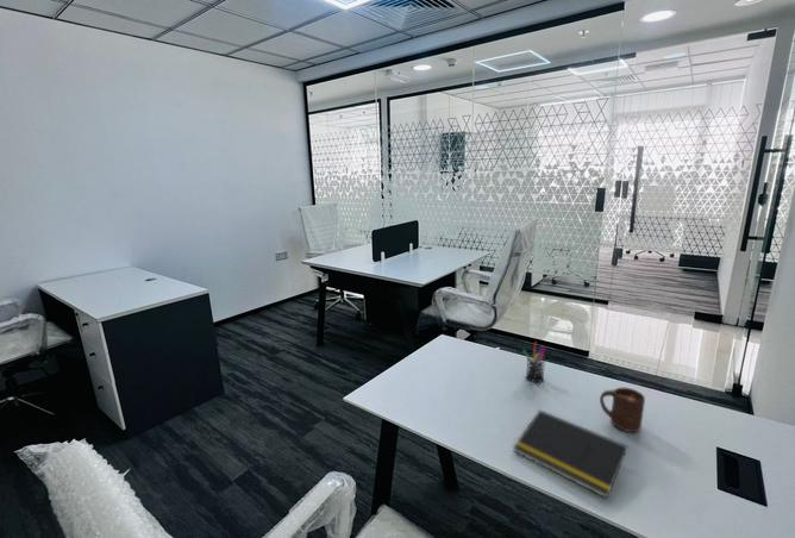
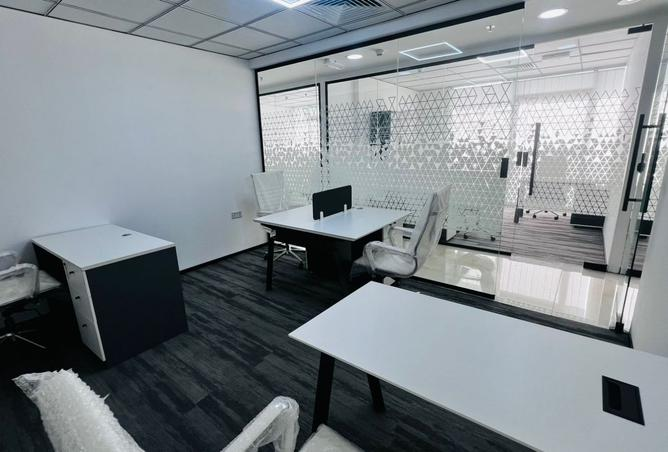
- notepad [512,408,628,500]
- cup [599,387,646,433]
- pen holder [521,340,547,383]
